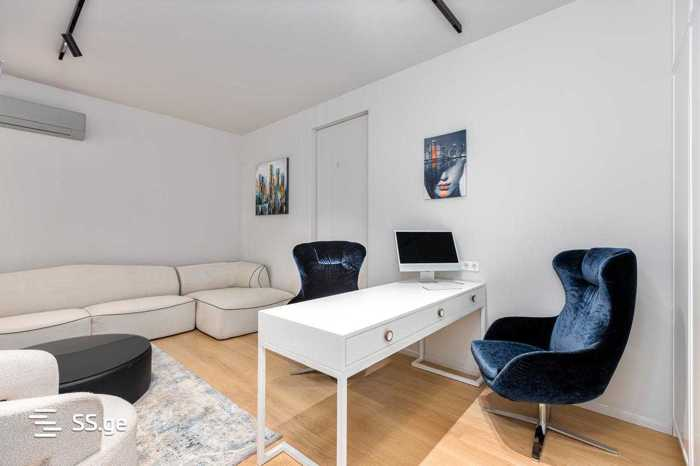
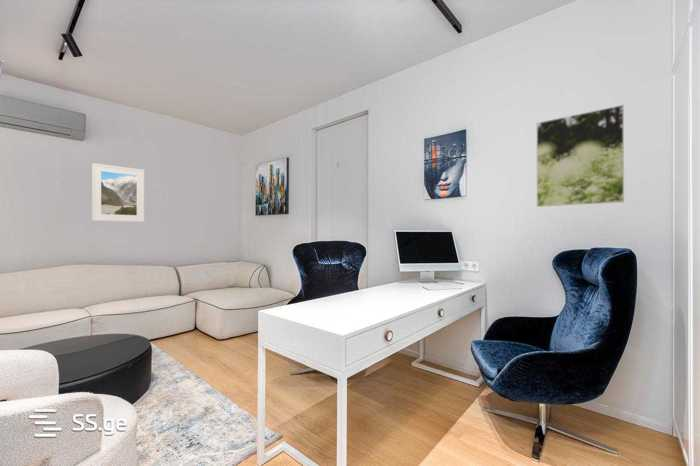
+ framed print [536,104,625,208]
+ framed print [91,162,145,223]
